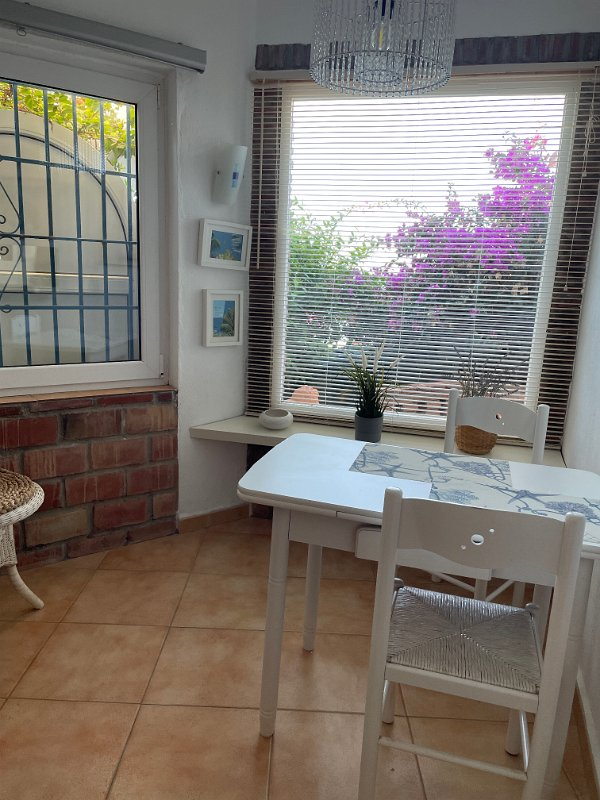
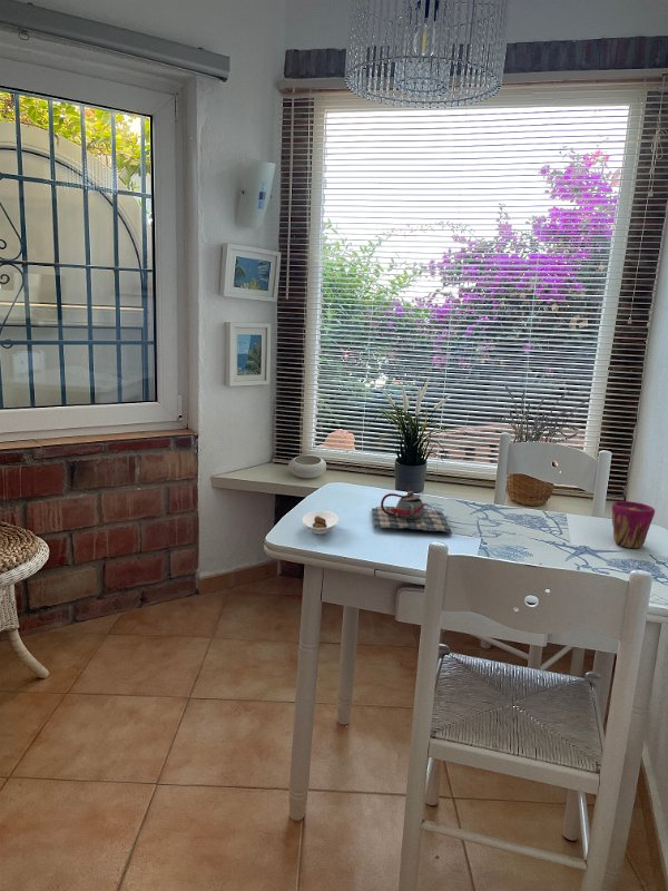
+ teapot [371,486,452,535]
+ cup [611,500,656,549]
+ saucer [302,510,340,535]
